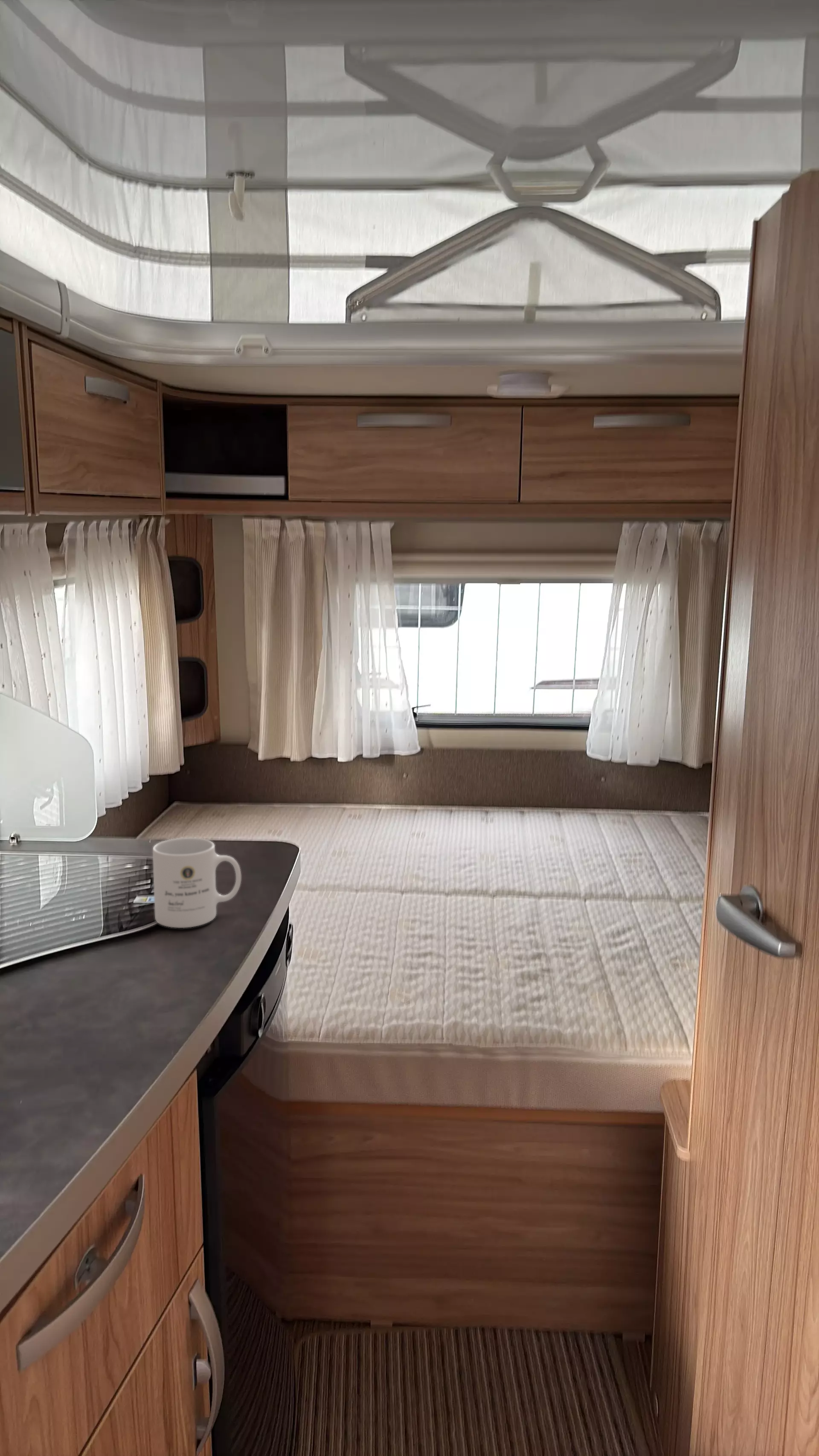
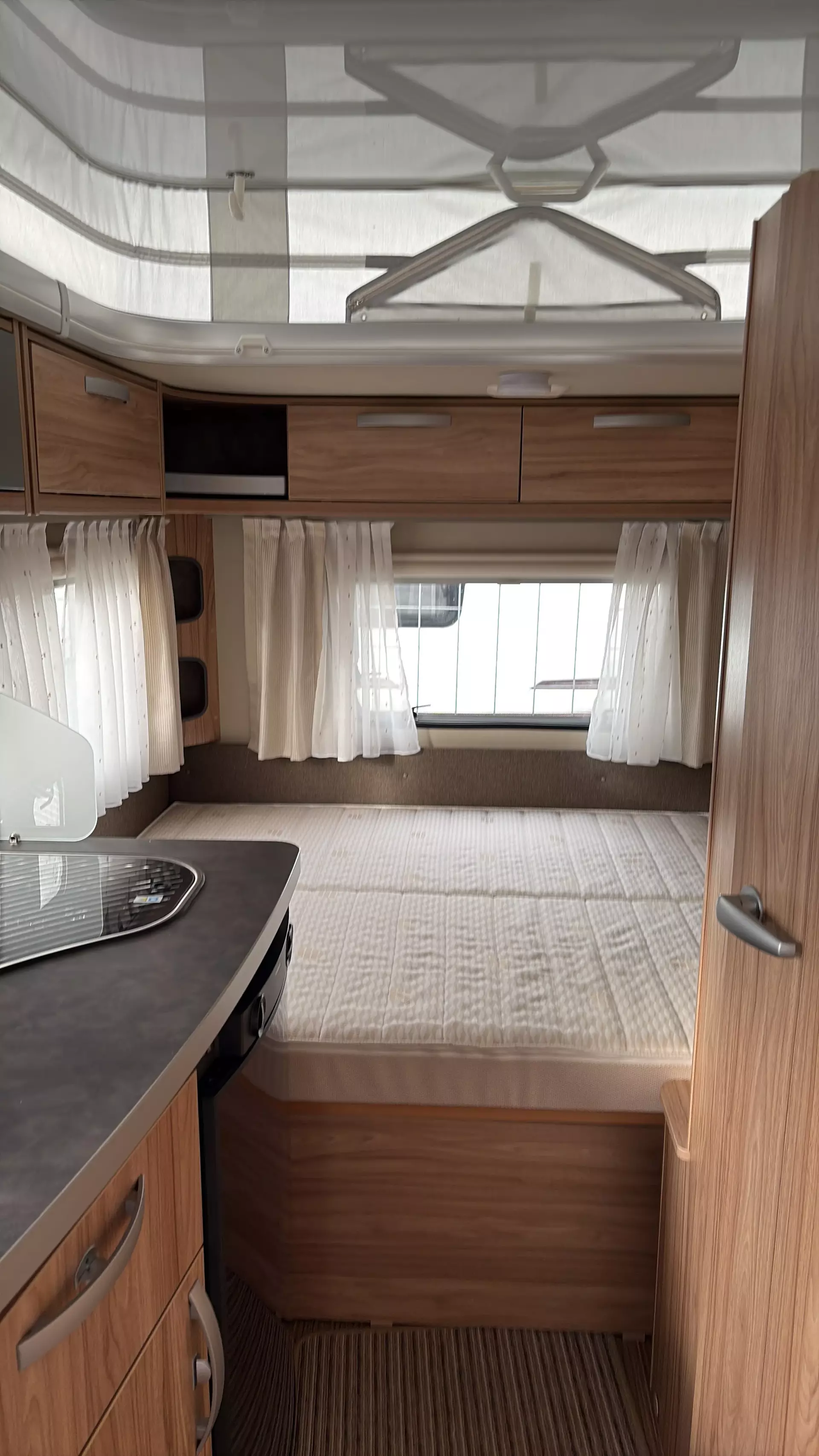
- mug [152,837,241,928]
